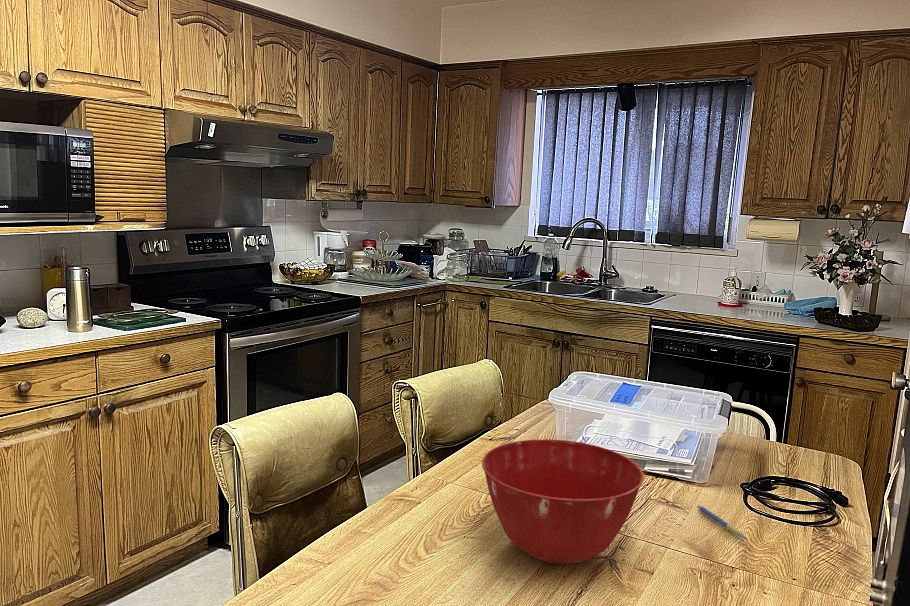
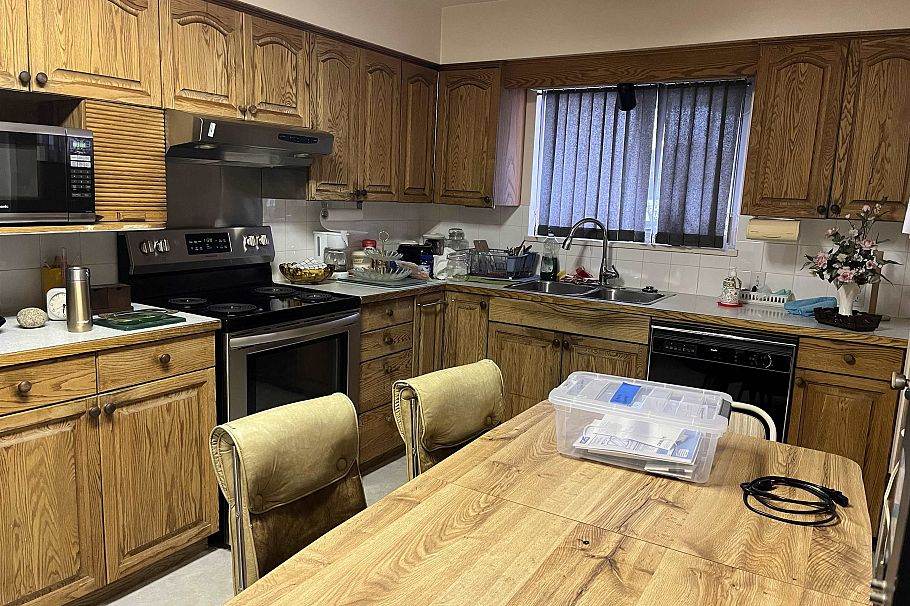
- pen [696,504,749,541]
- mixing bowl [481,438,645,565]
